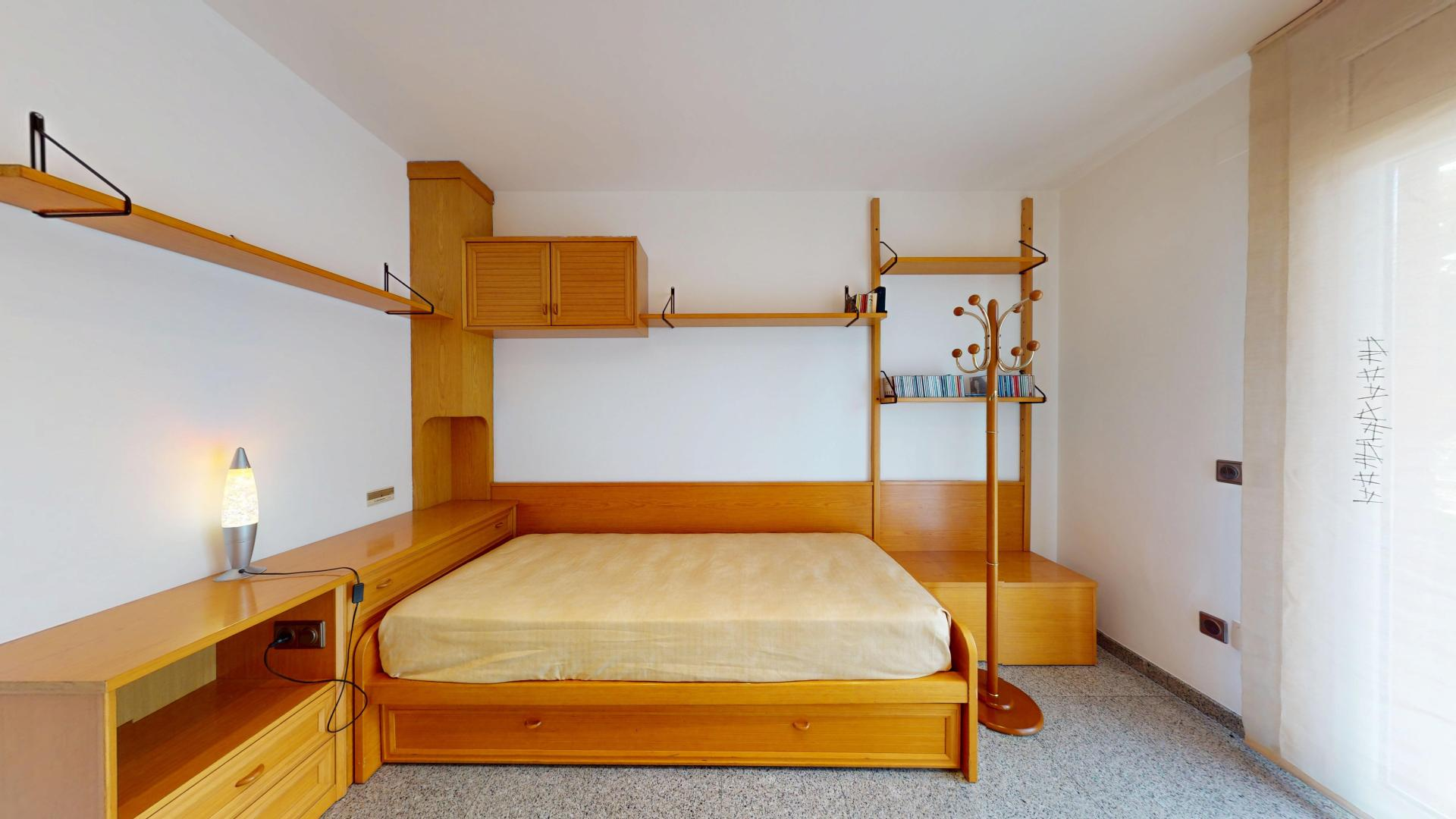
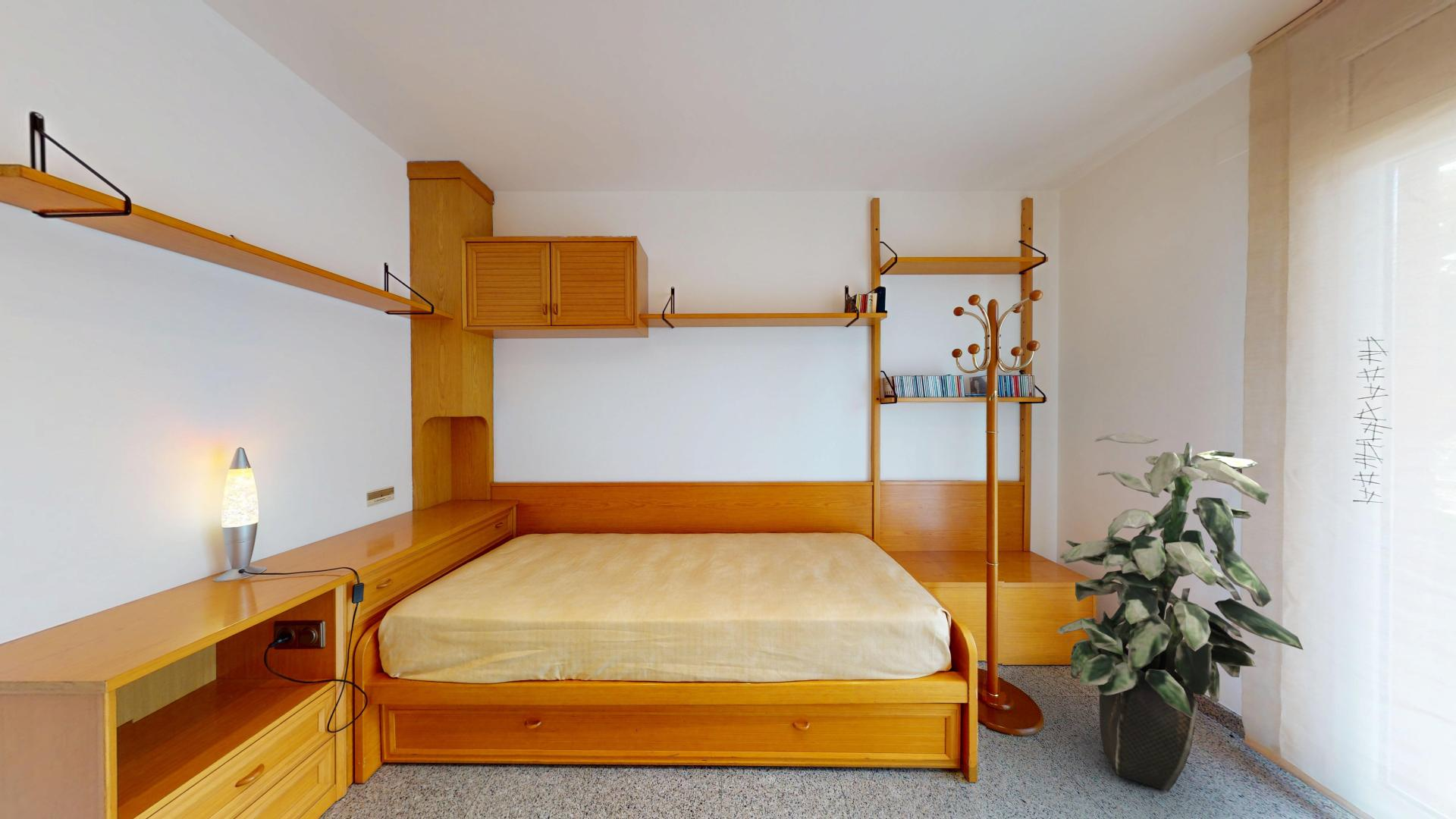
+ indoor plant [1056,432,1304,792]
